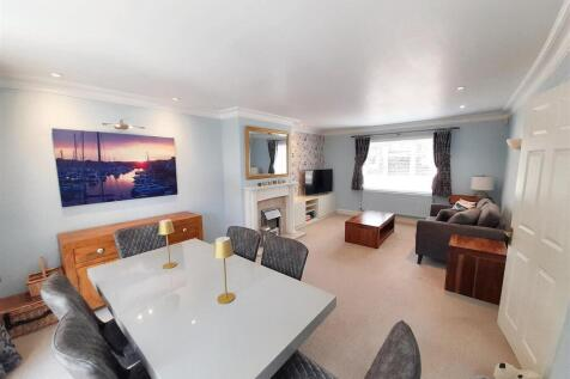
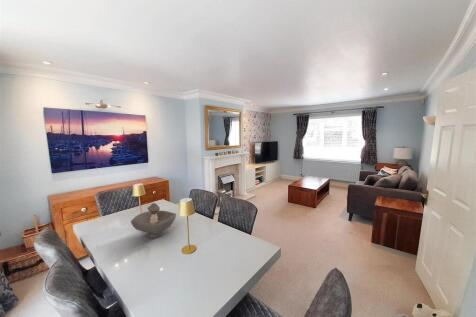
+ decorative bowl [130,202,177,239]
